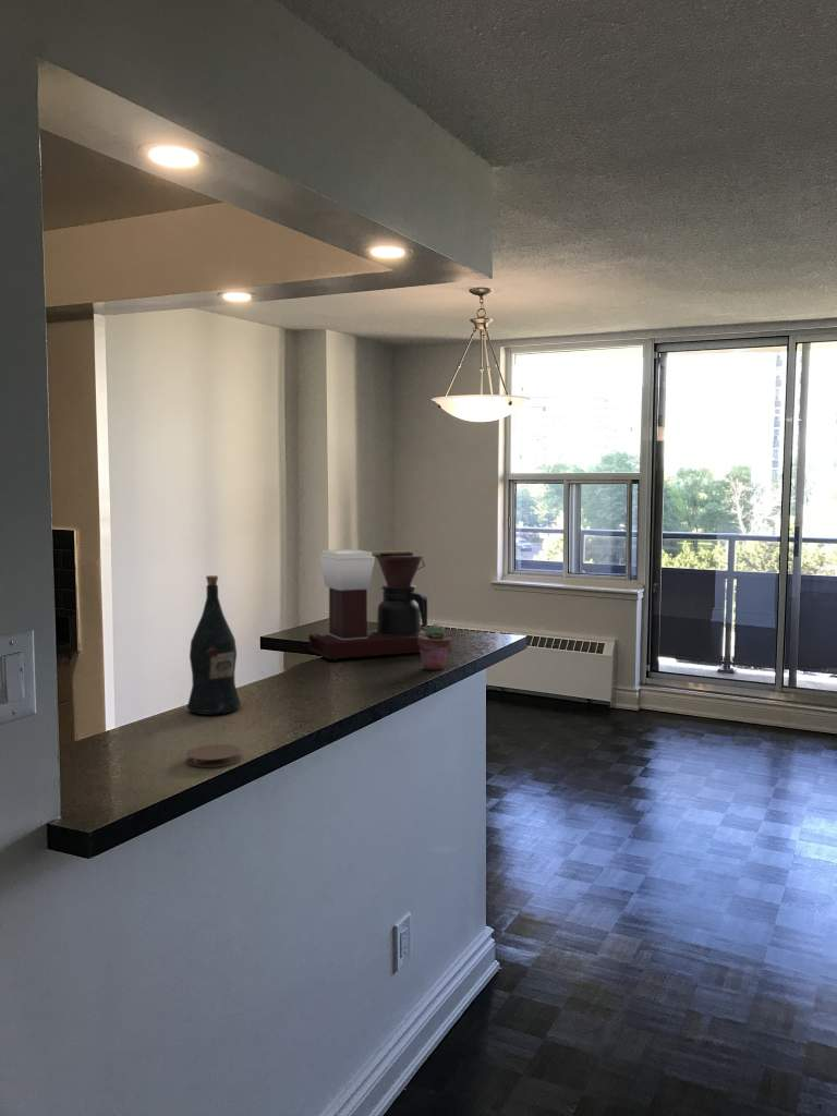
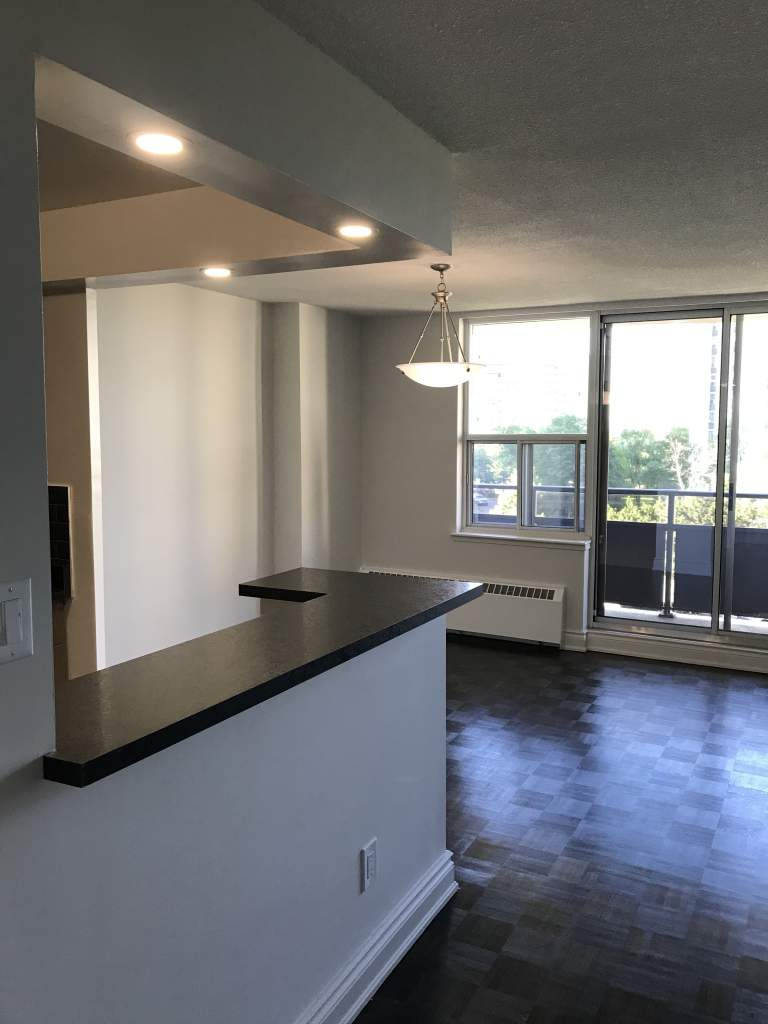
- coaster [185,743,243,768]
- potted succulent [417,623,452,671]
- coffee maker [307,548,452,662]
- wine bottle [186,574,242,716]
